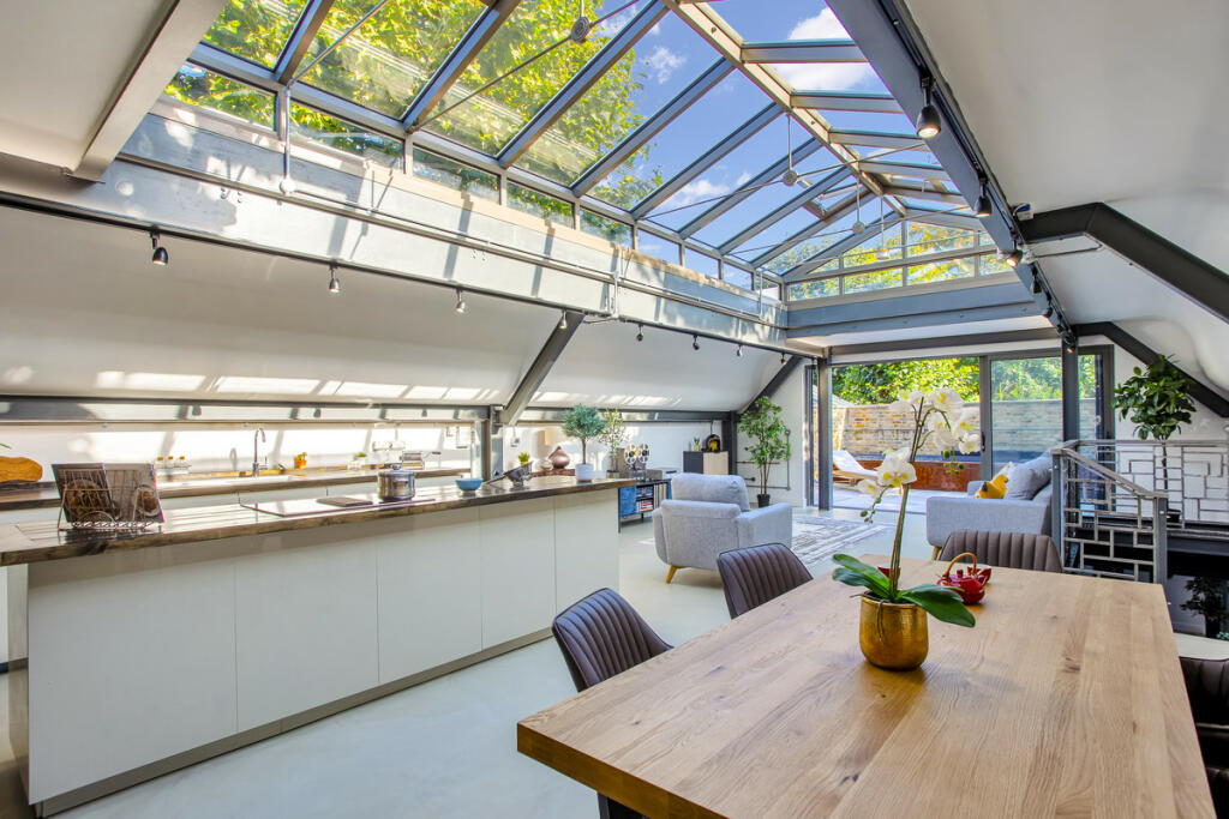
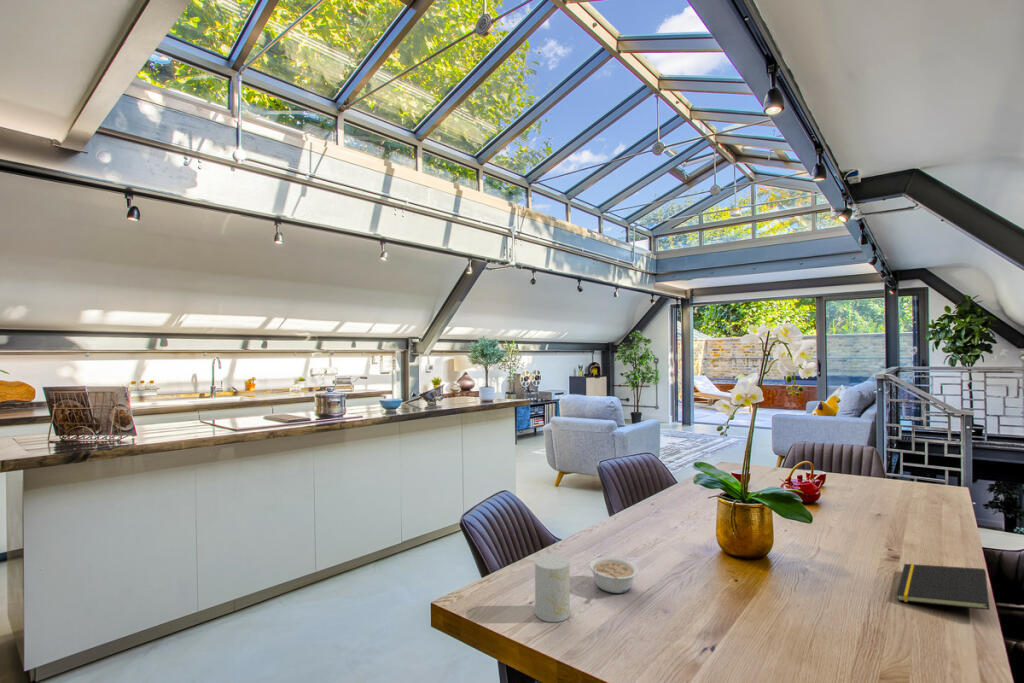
+ legume [587,555,640,594]
+ cup [534,553,571,623]
+ notepad [896,563,990,611]
